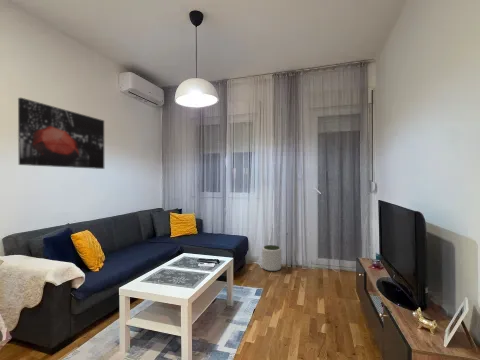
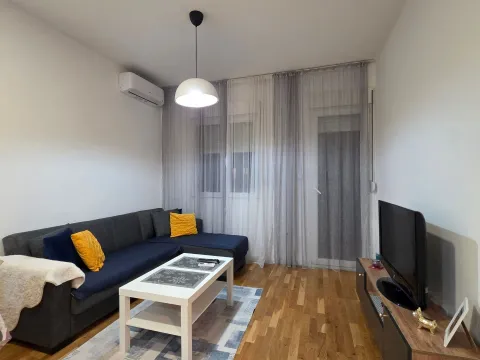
- wall art [17,97,105,170]
- plant pot [261,244,282,272]
